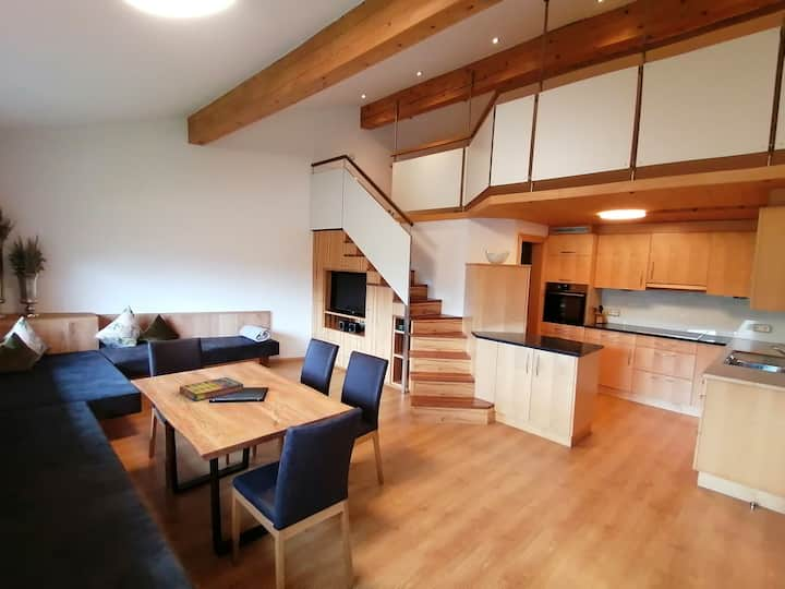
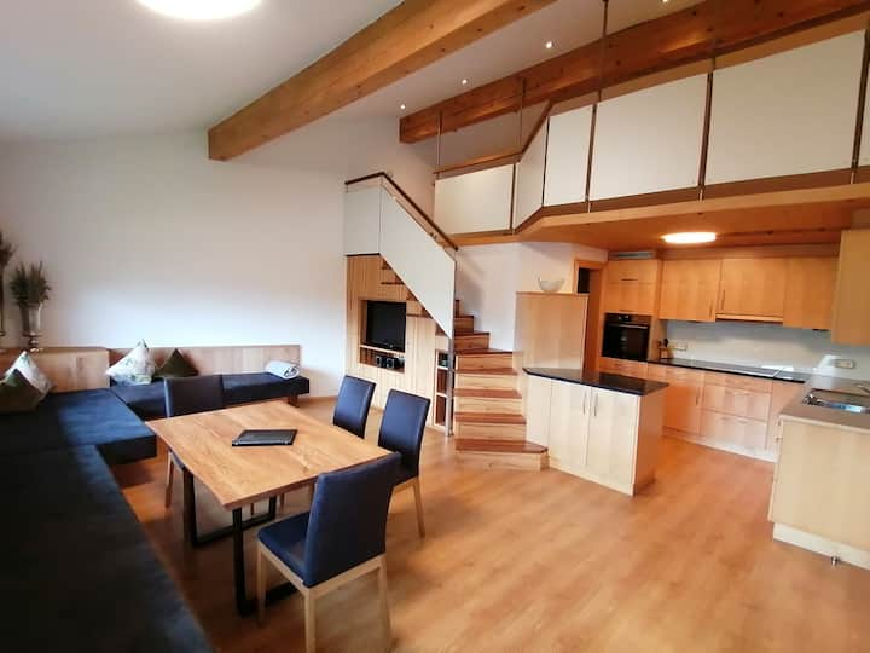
- game compilation box [179,376,244,402]
